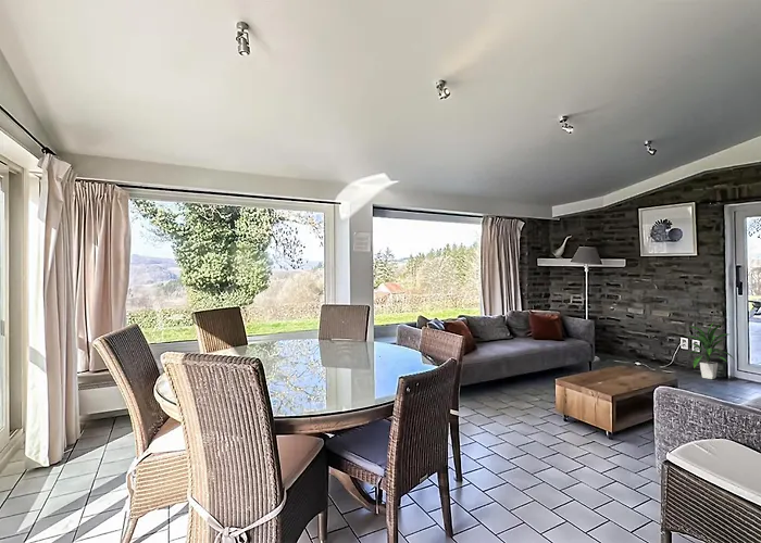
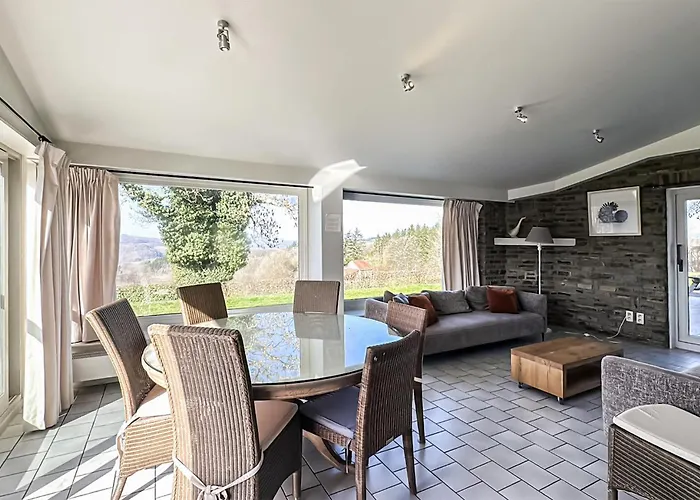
- indoor plant [684,321,736,380]
